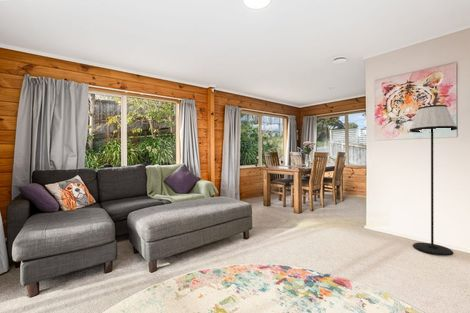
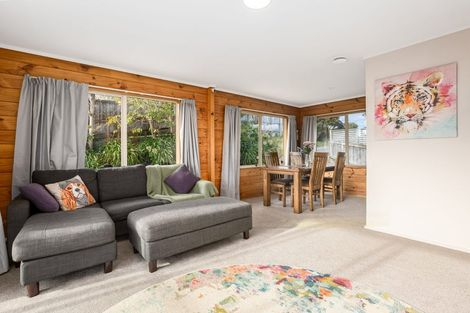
- floor lamp [408,104,458,257]
